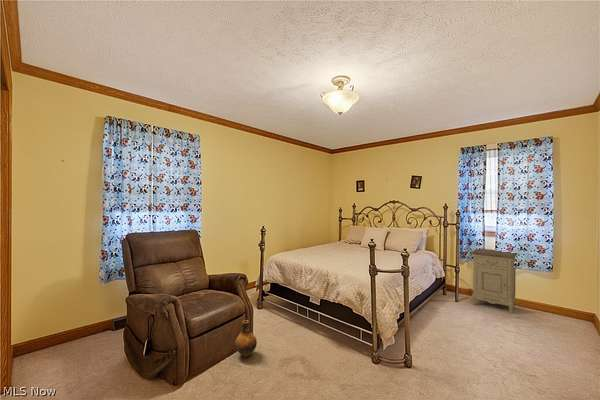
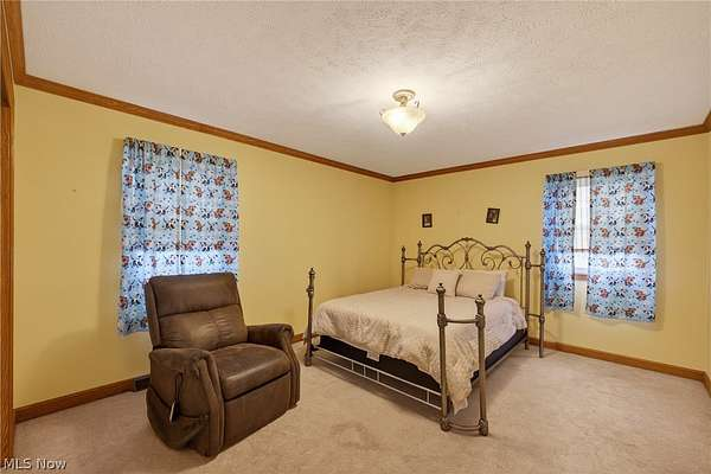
- nightstand [470,248,518,314]
- ceramic jug [234,319,258,359]
